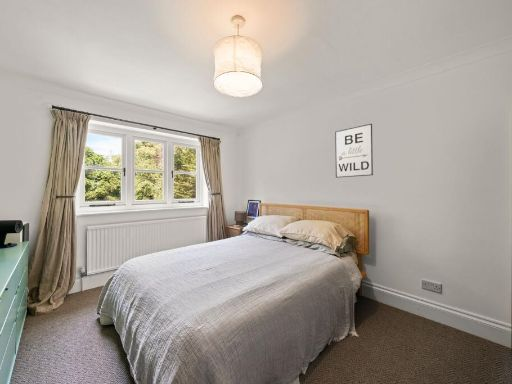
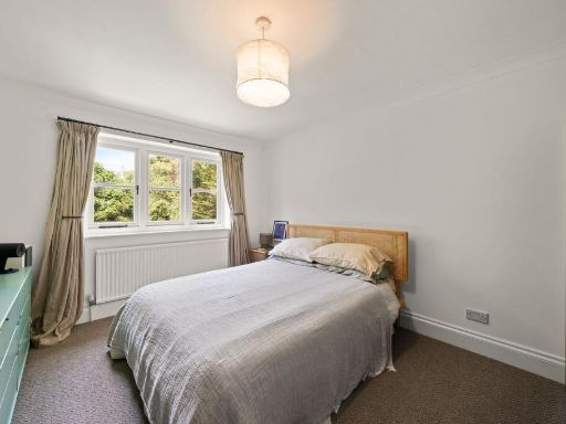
- wall art [334,123,374,179]
